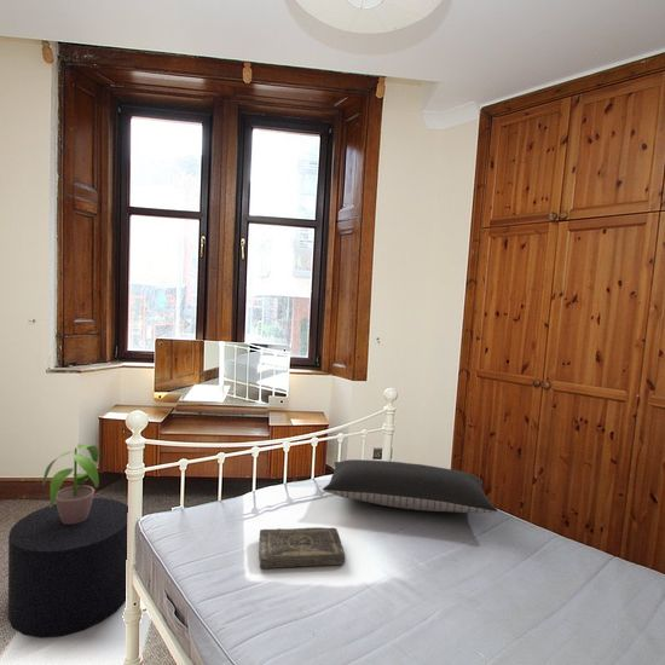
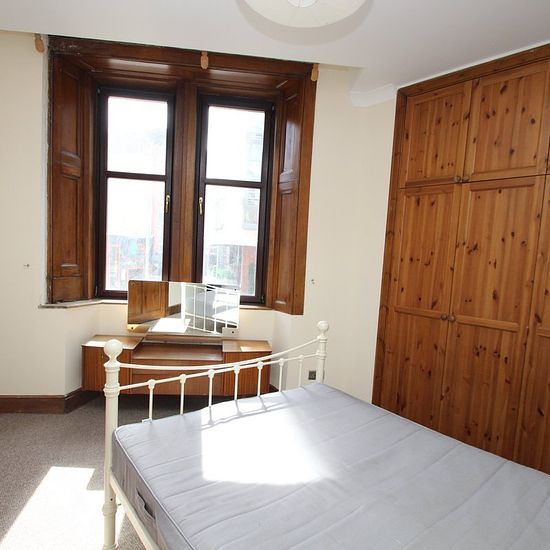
- potted plant [41,444,100,524]
- pillow [322,458,498,514]
- book [258,526,347,569]
- stool [7,497,129,638]
